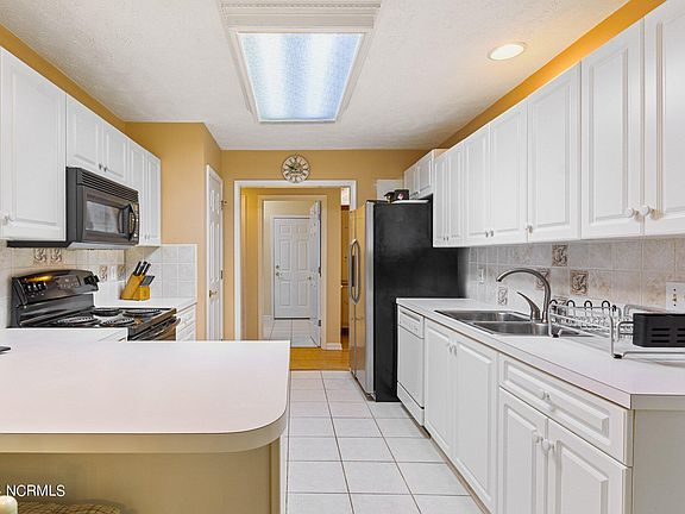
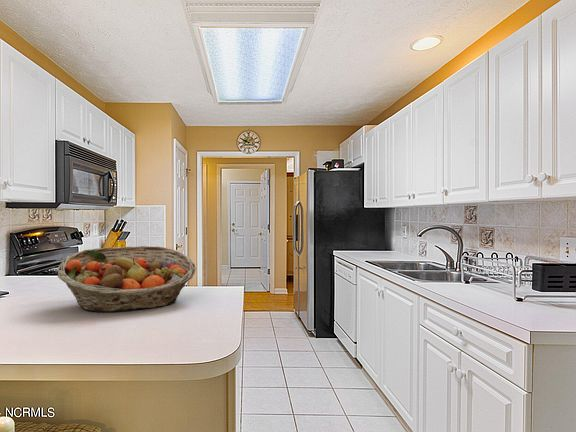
+ fruit basket [57,245,197,313]
